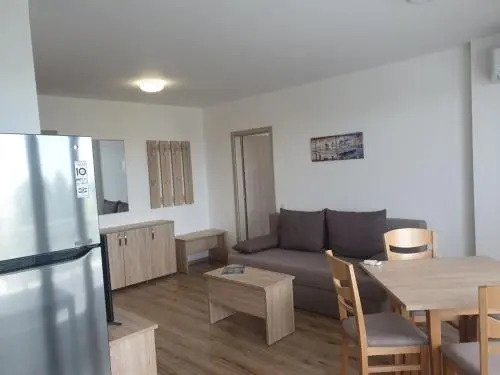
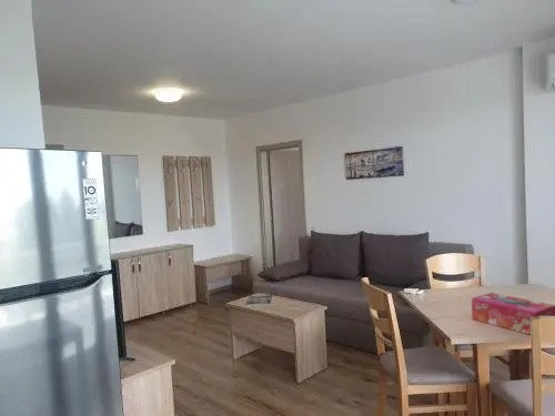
+ tissue box [471,292,555,336]
